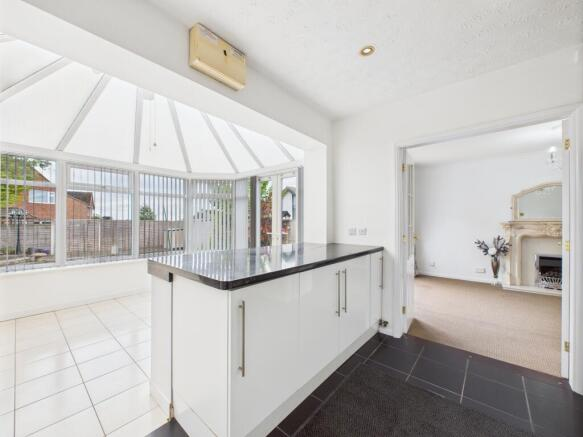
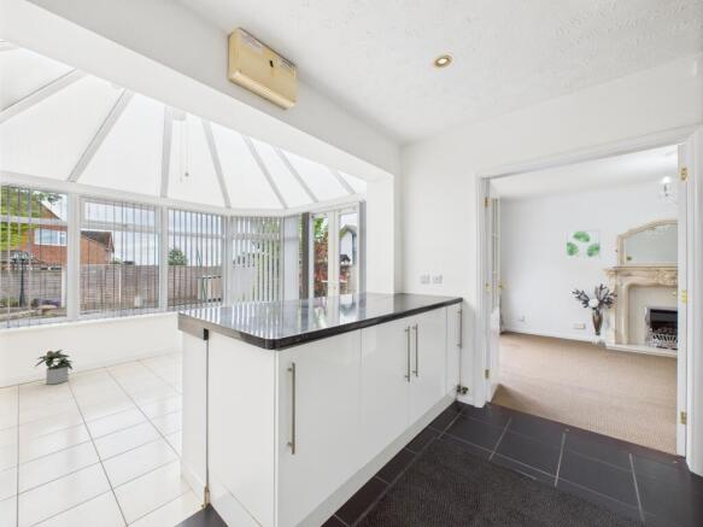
+ wall art [564,228,603,259]
+ potted plant [34,349,74,386]
